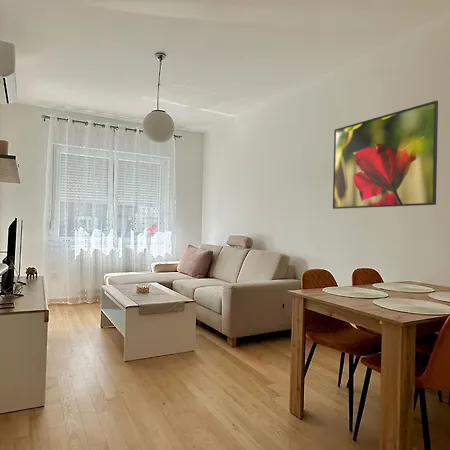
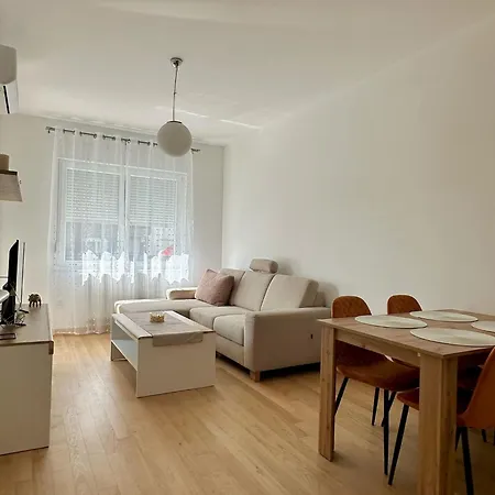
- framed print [332,99,439,210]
